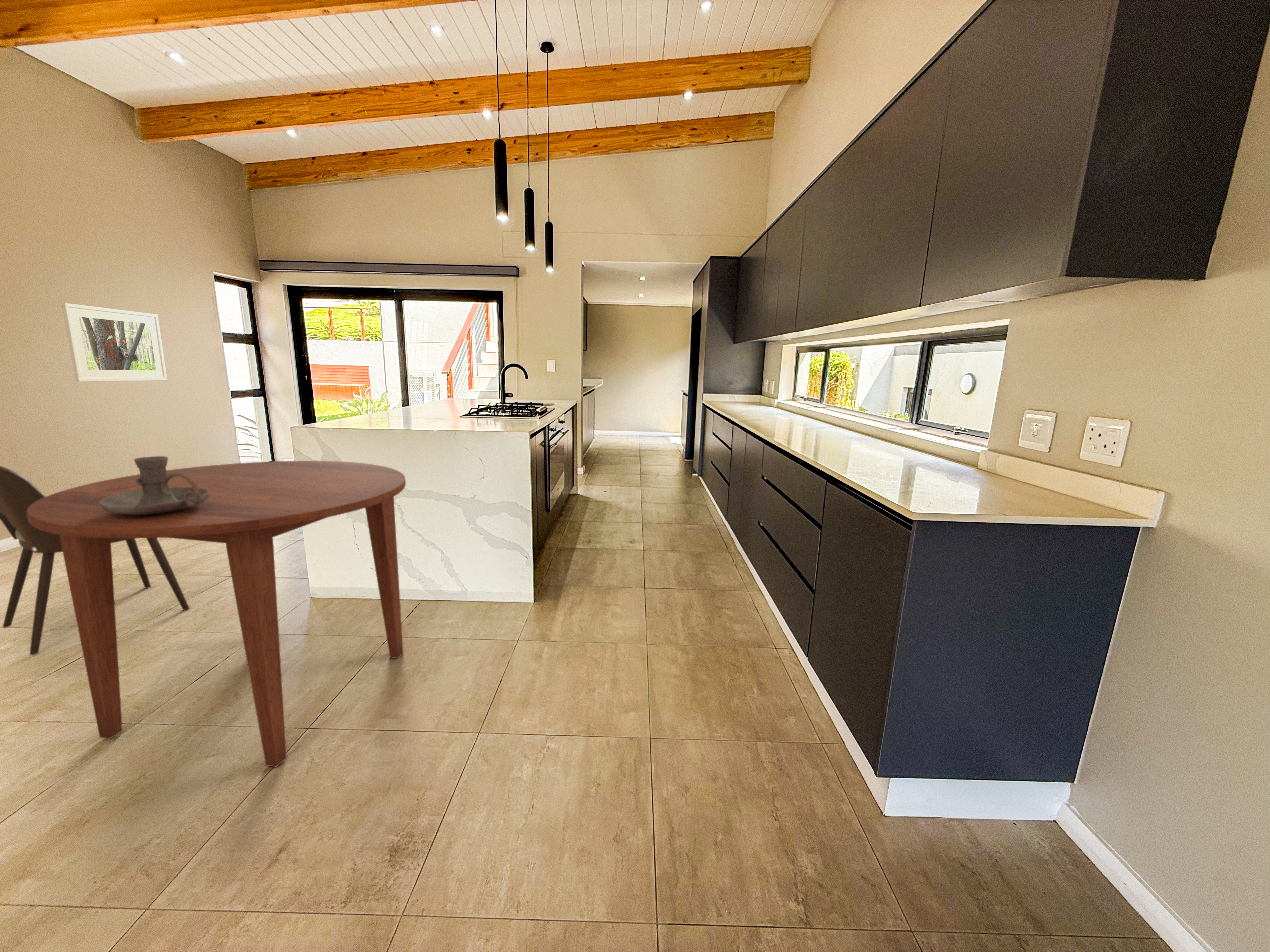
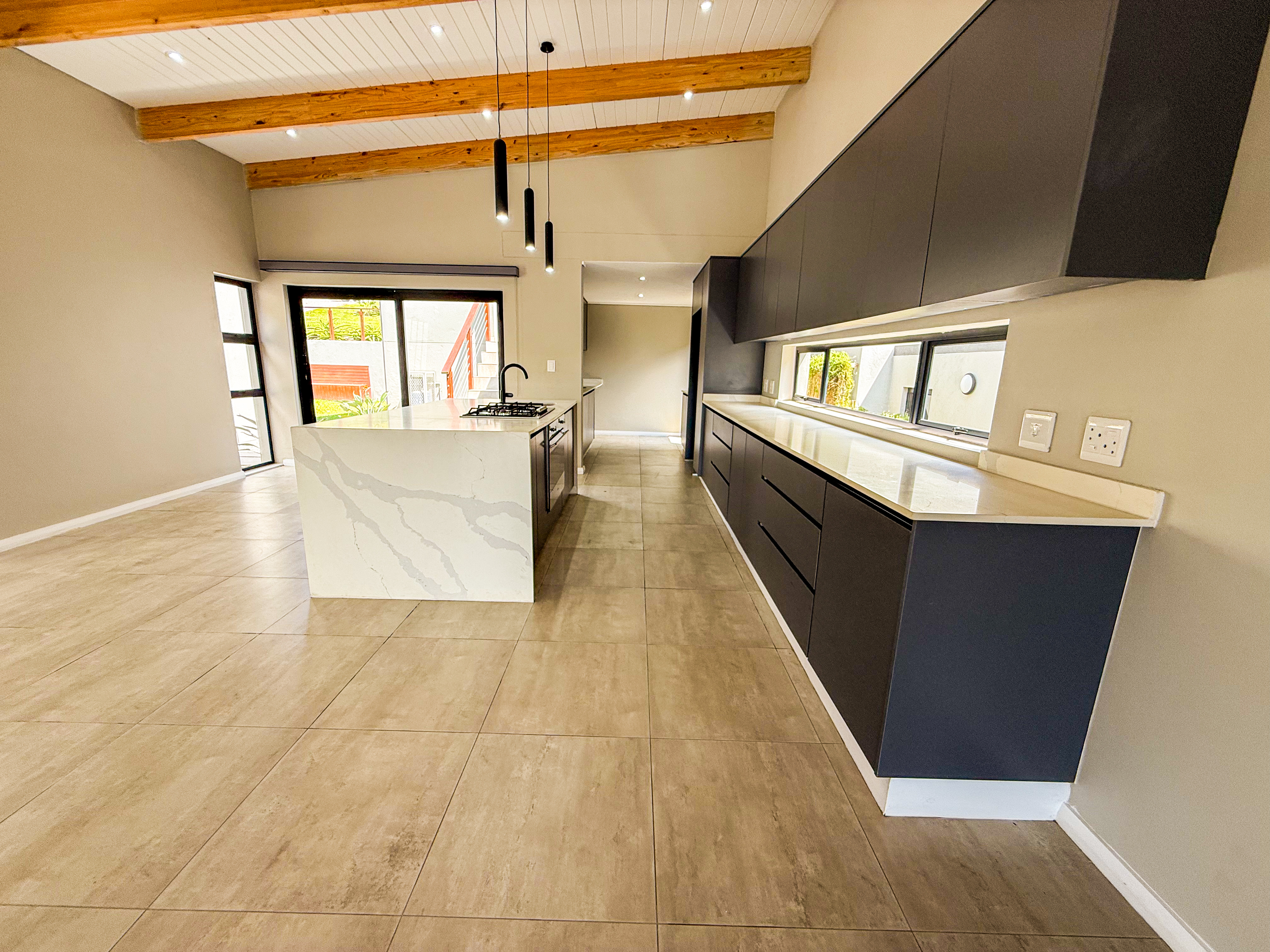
- dining chair [0,466,190,655]
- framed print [61,303,168,382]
- dining table [27,460,406,768]
- candle holder [99,456,209,515]
